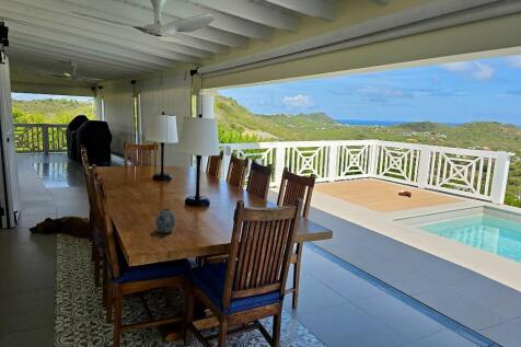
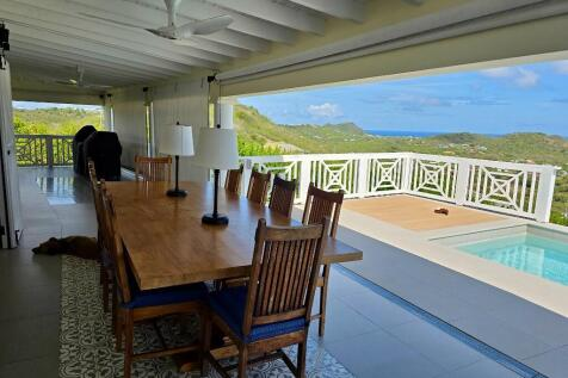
- teapot [154,207,176,234]
